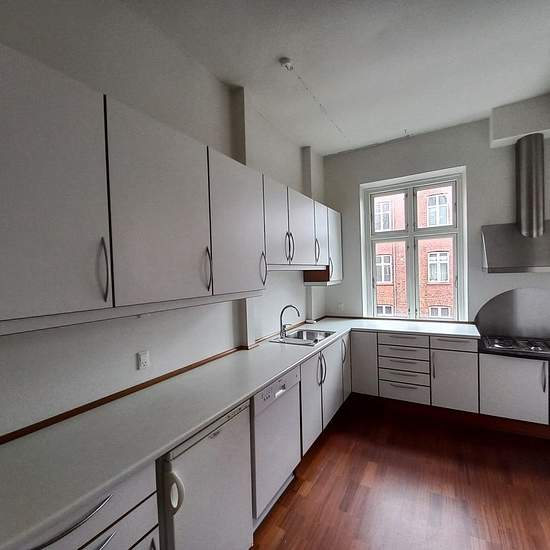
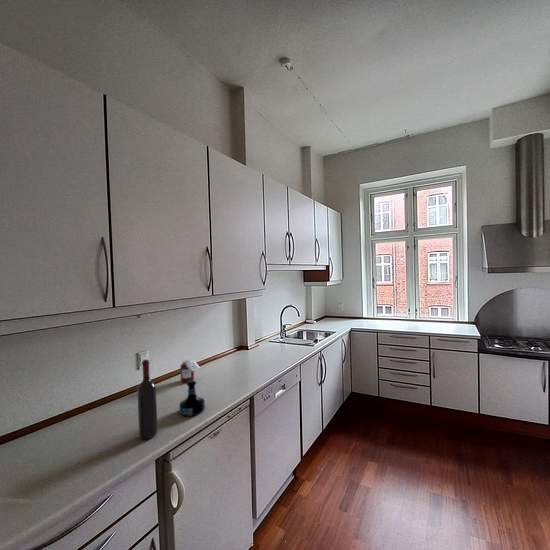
+ jar [179,359,201,383]
+ wine bottle [136,359,158,440]
+ tequila bottle [178,380,206,418]
